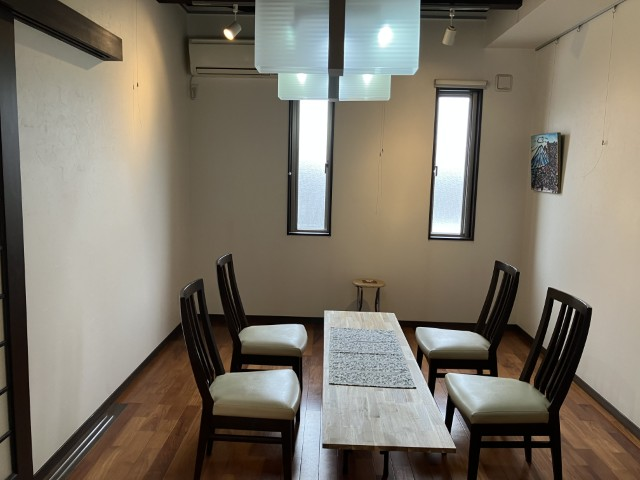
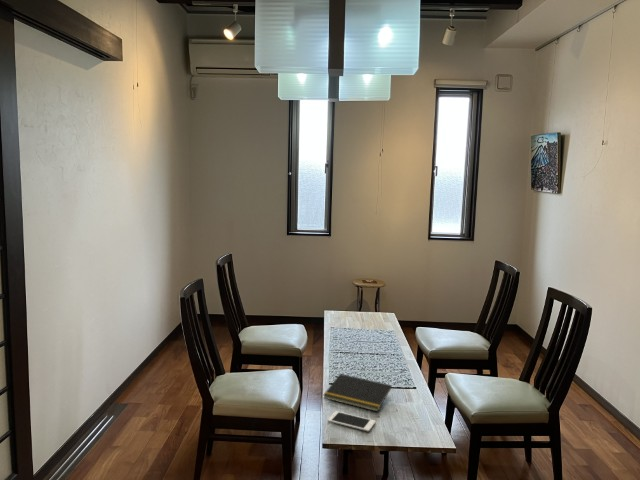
+ notepad [322,373,393,413]
+ cell phone [327,410,377,432]
